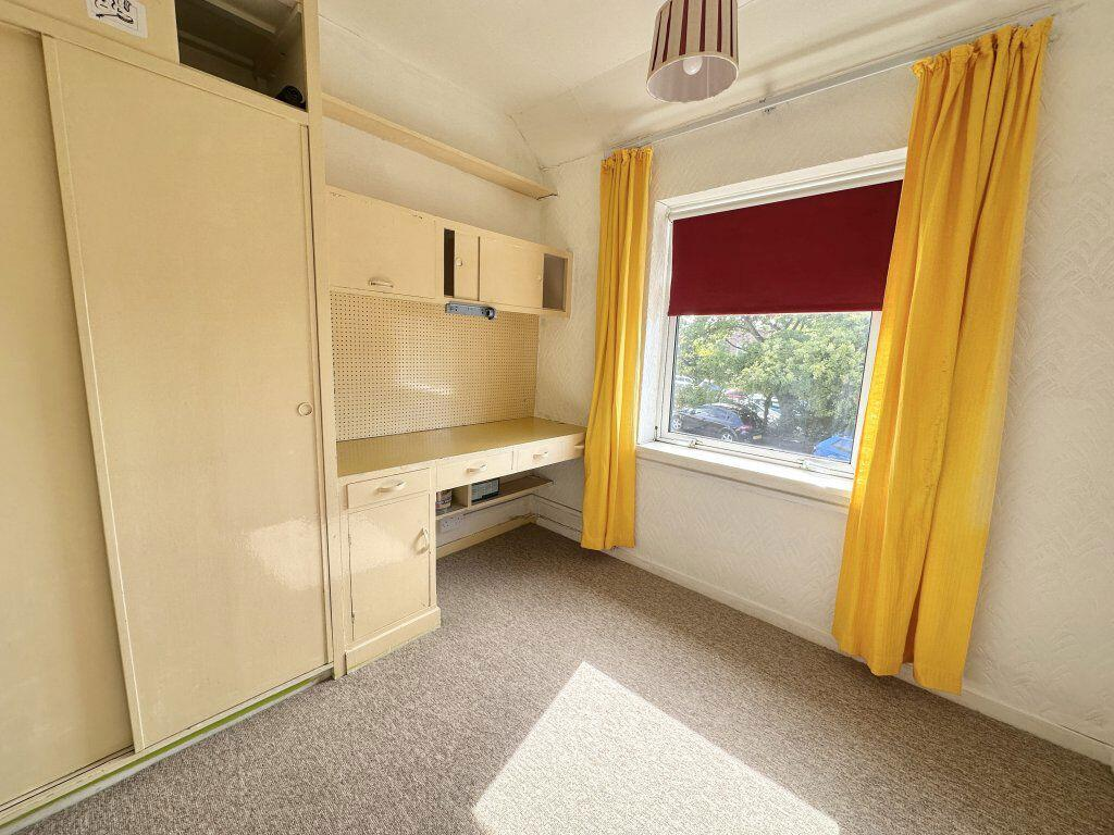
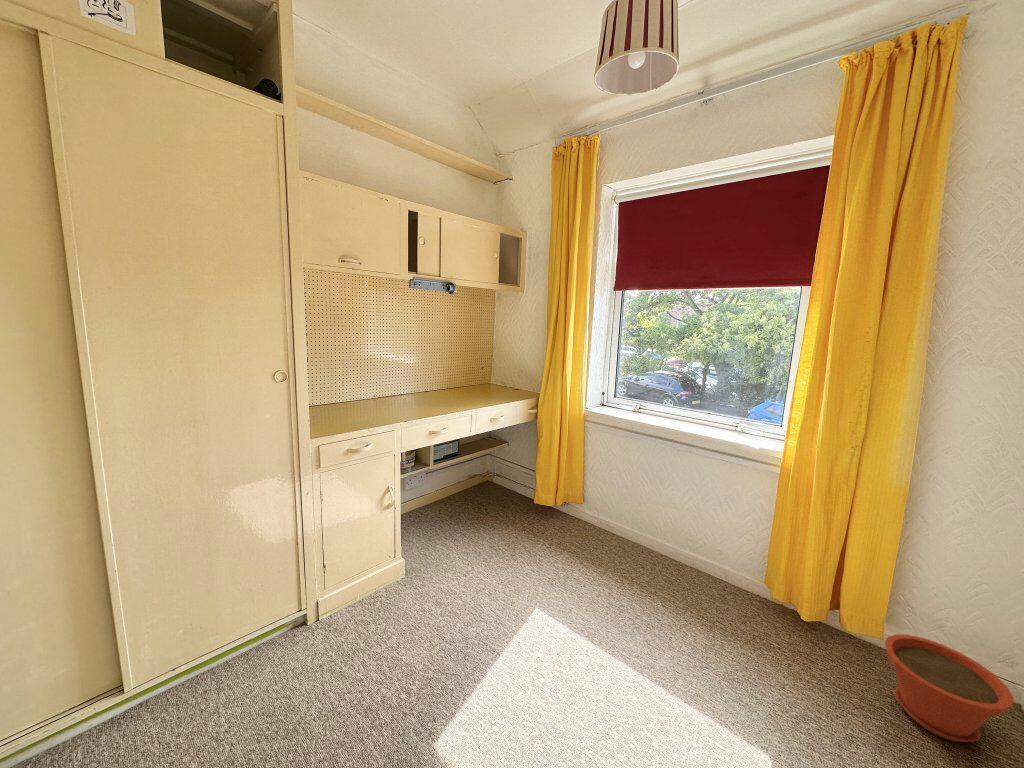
+ plant pot [884,633,1015,743]
